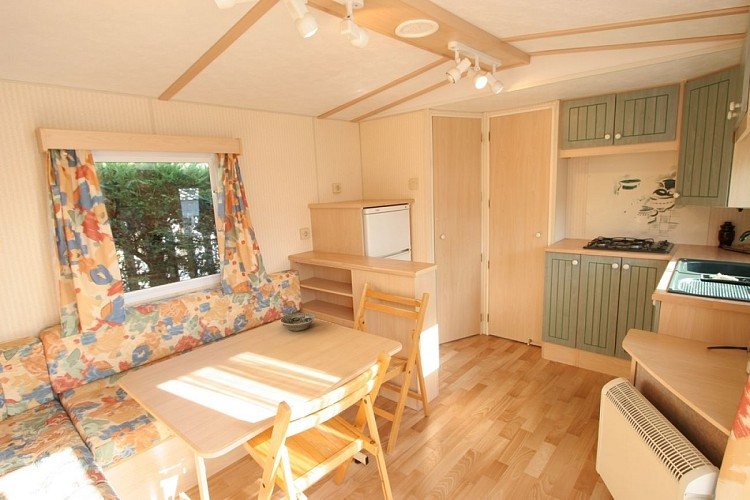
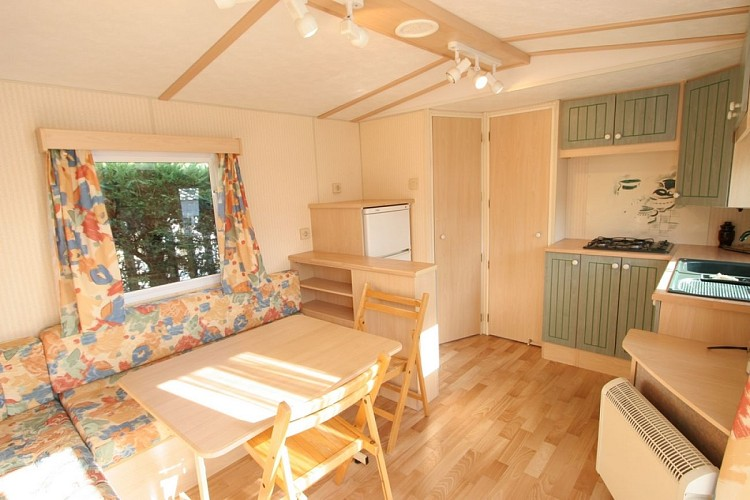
- bowl [279,312,316,332]
